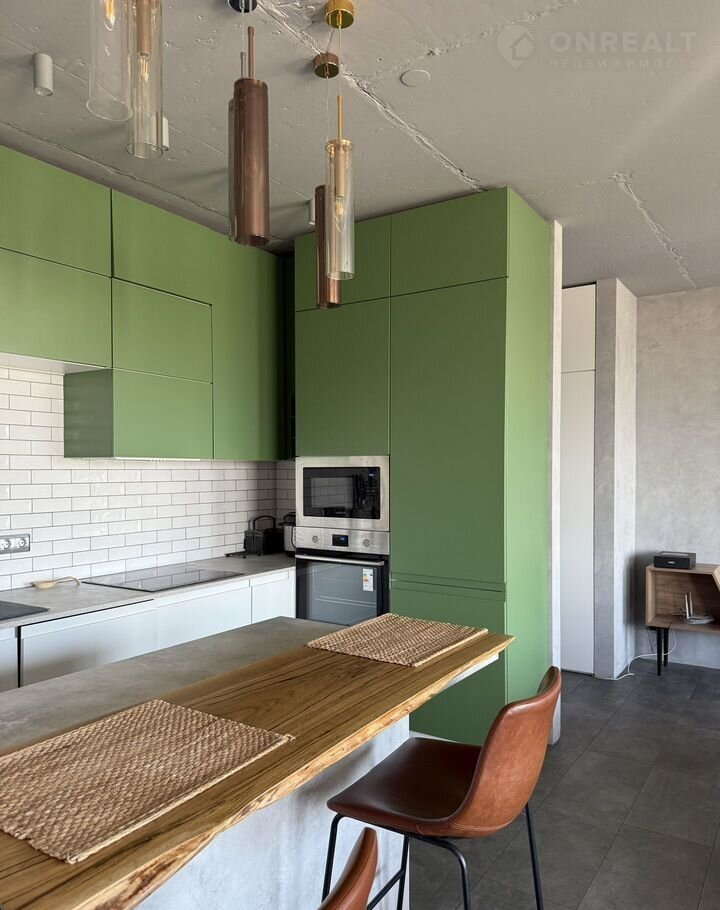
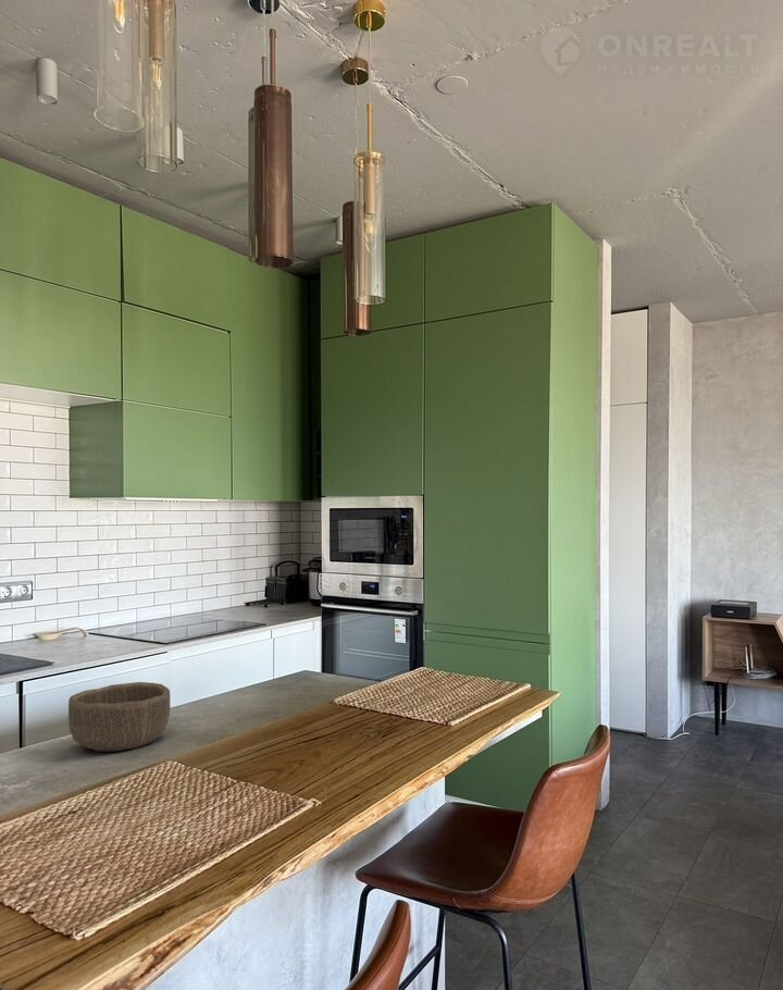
+ wooden bowl [67,681,171,753]
